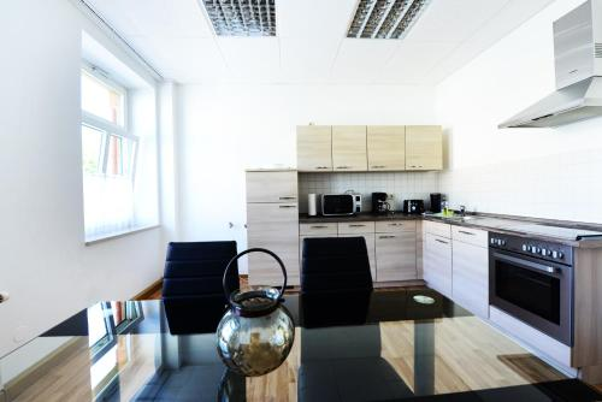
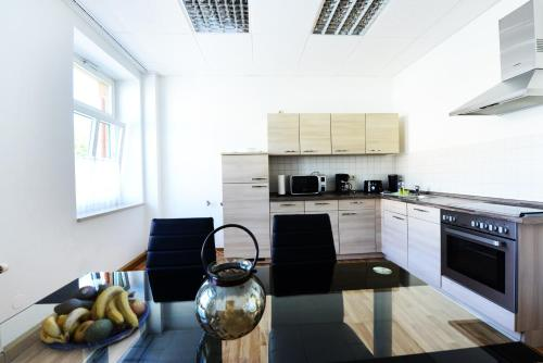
+ fruit bowl [39,283,150,352]
